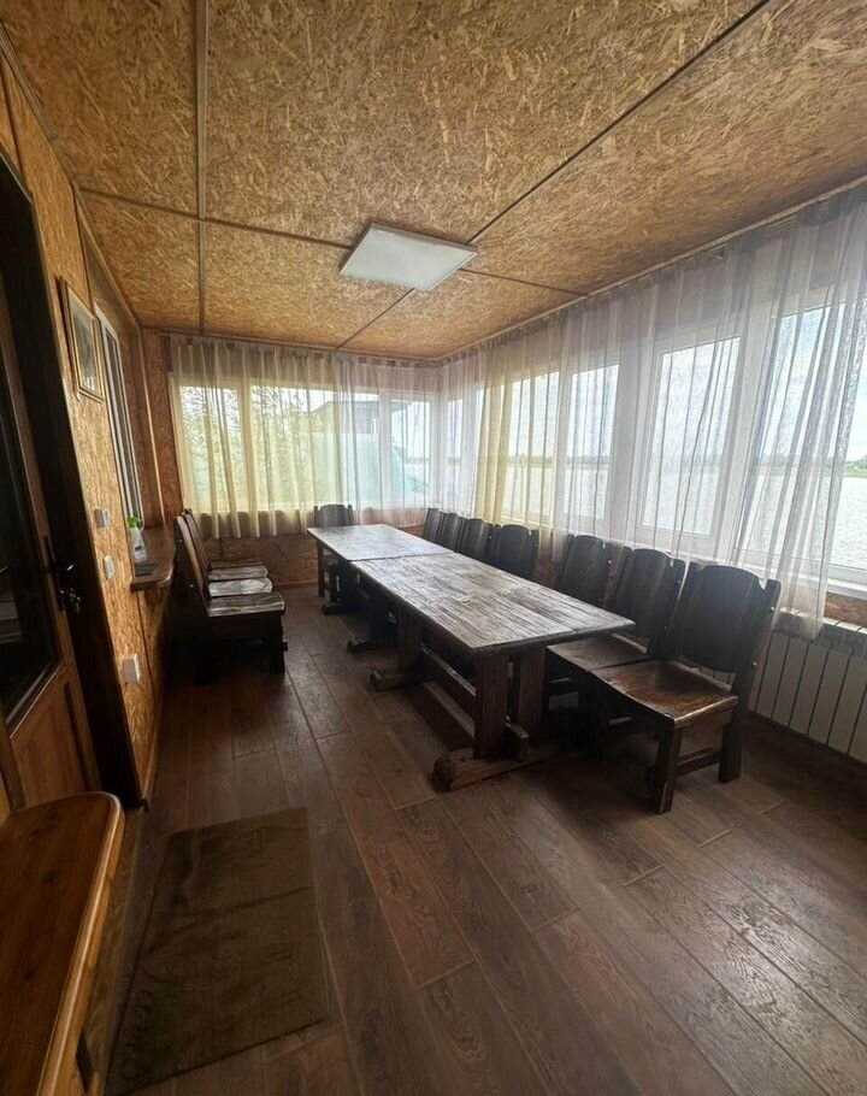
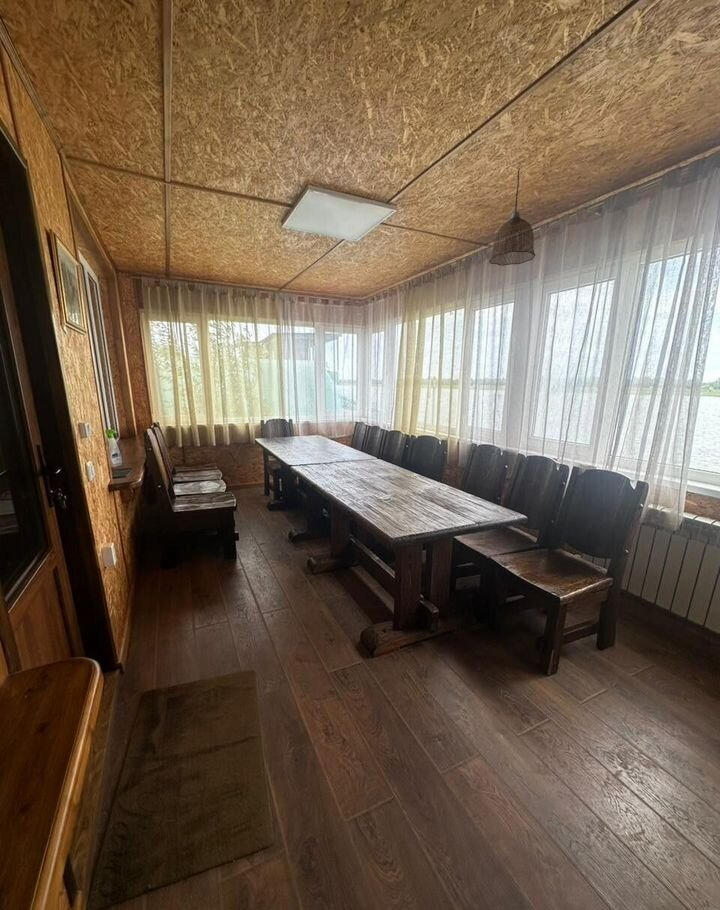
+ pendant lamp [488,167,536,267]
